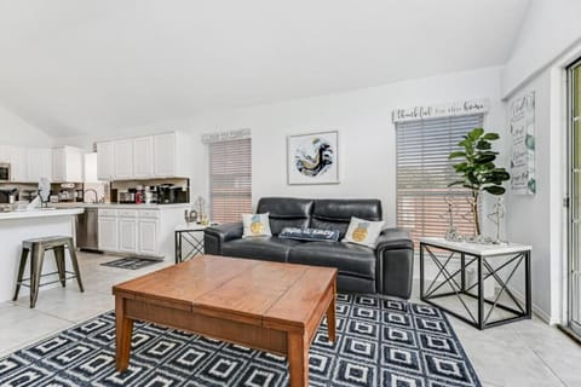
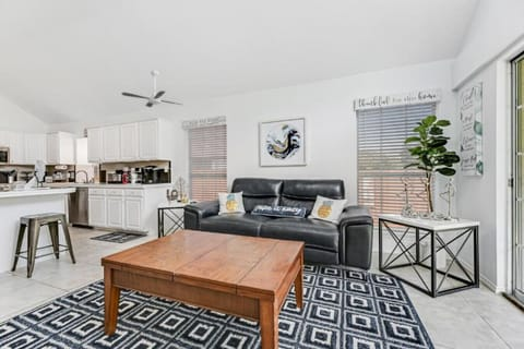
+ ceiling fan [120,70,182,108]
